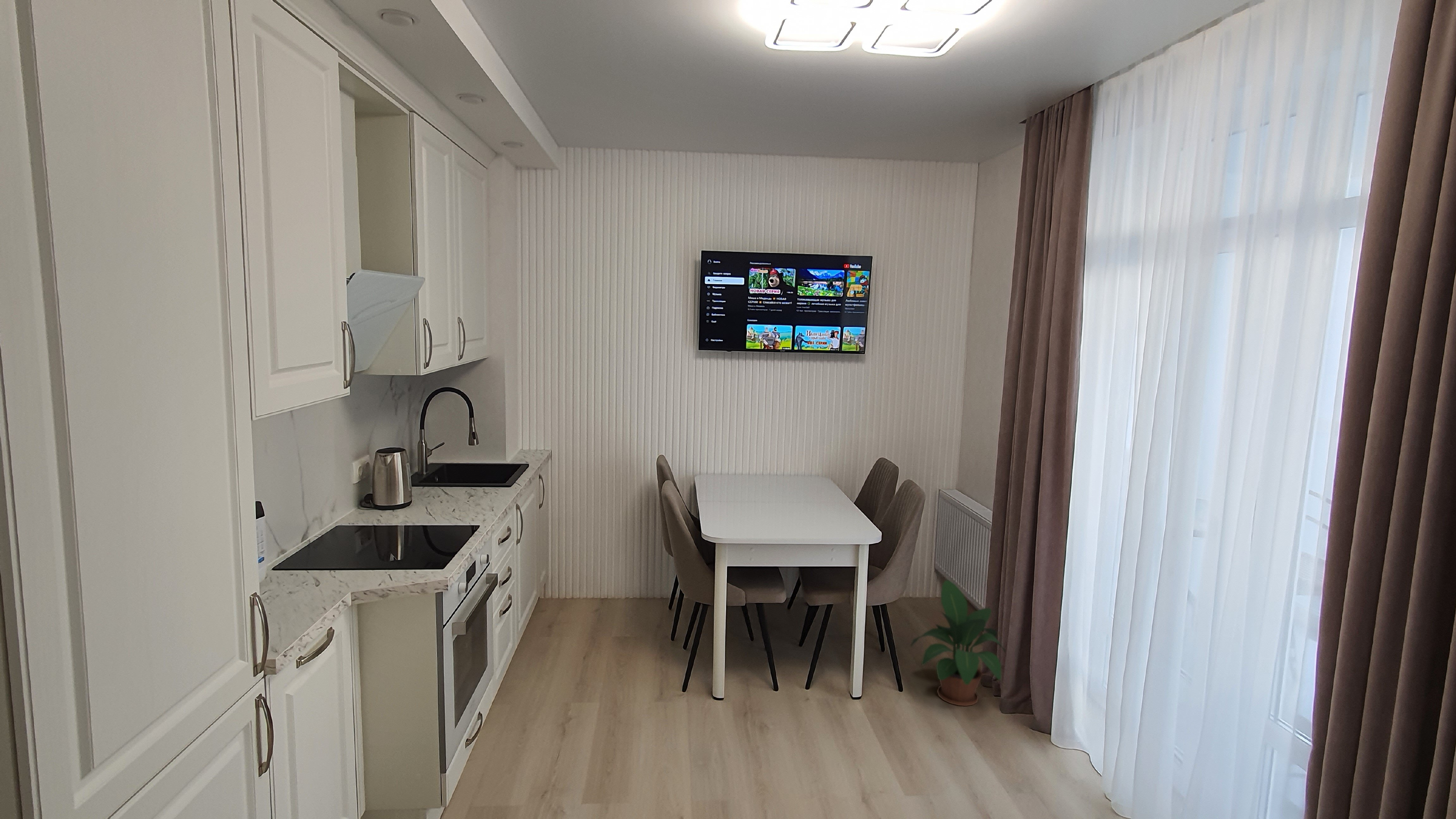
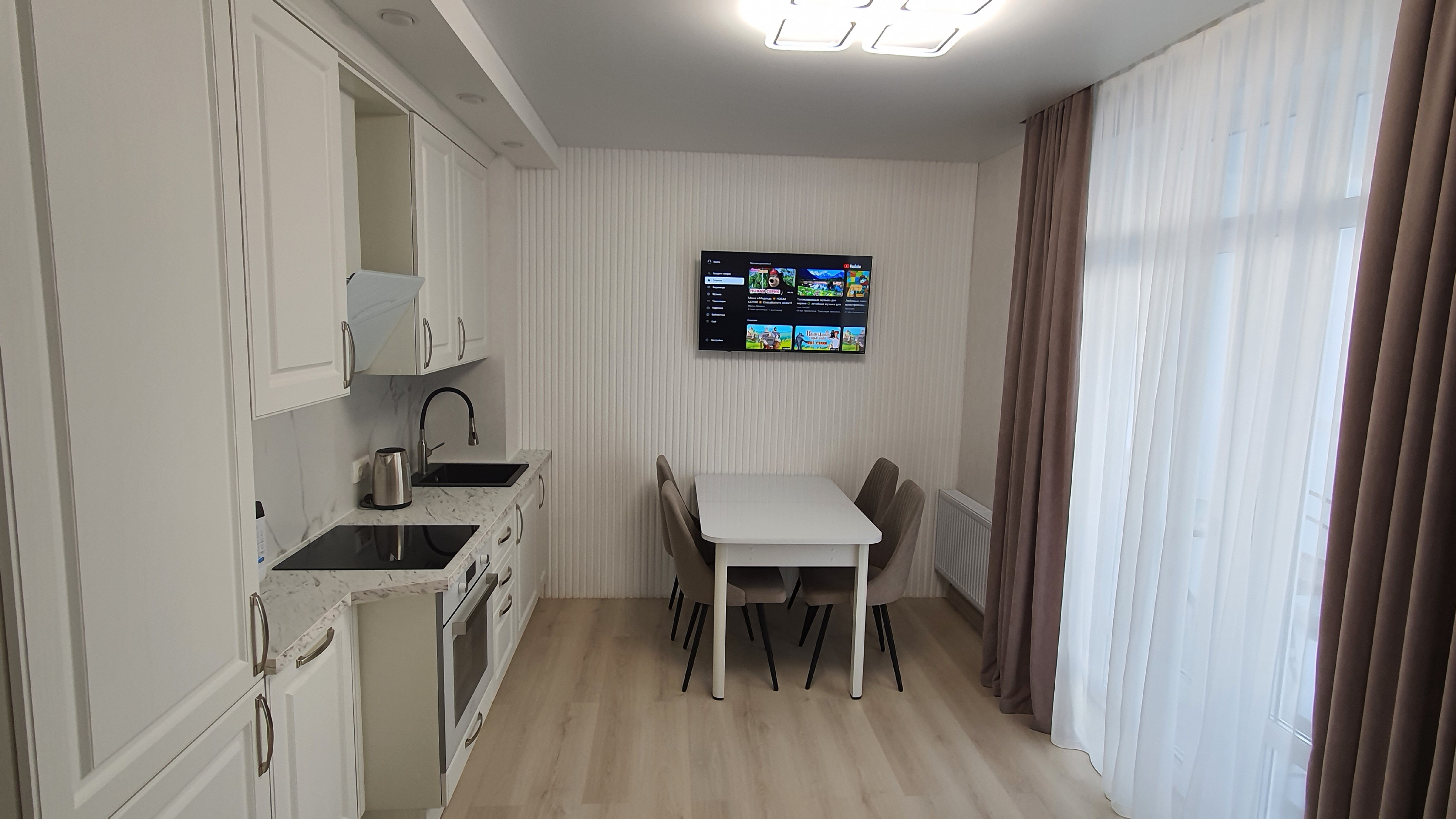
- potted plant [910,580,1006,706]
